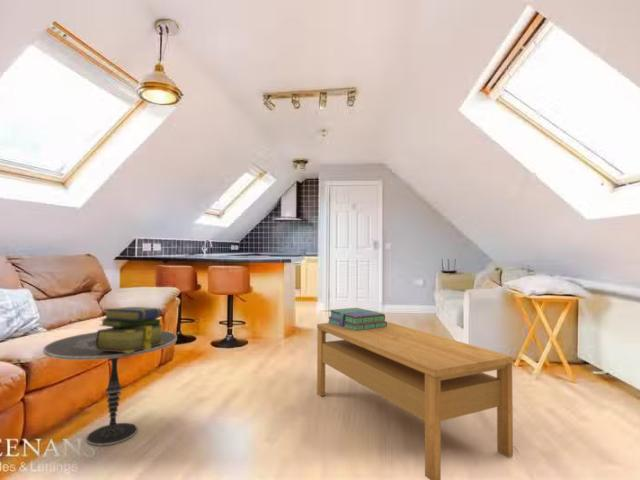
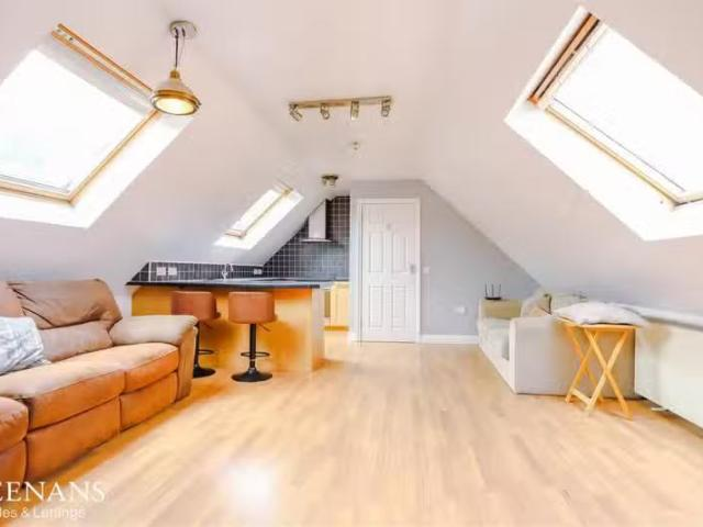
- stack of books [95,306,165,353]
- side table [42,329,178,447]
- stack of books [327,307,388,331]
- coffee table [316,321,514,480]
